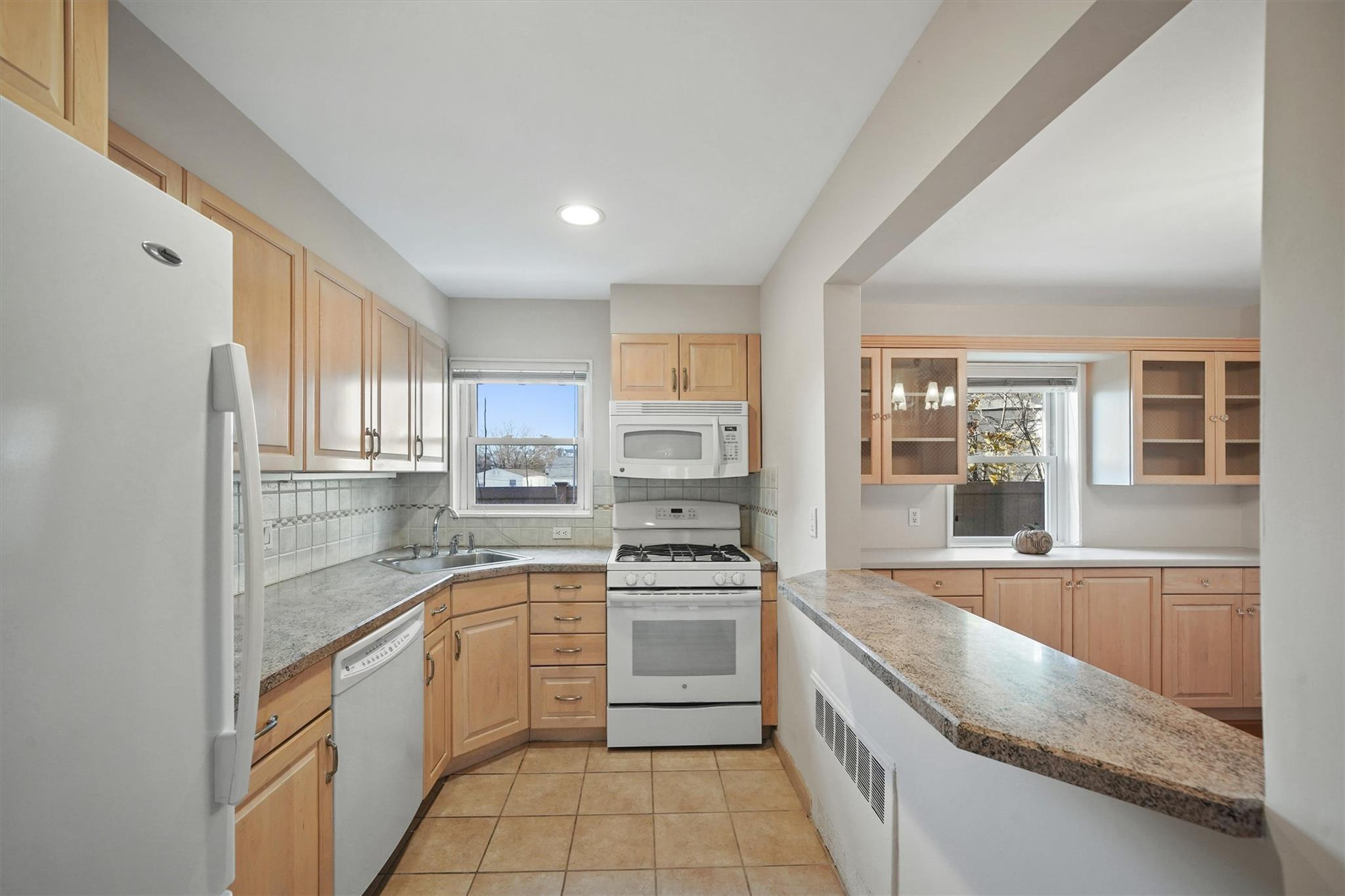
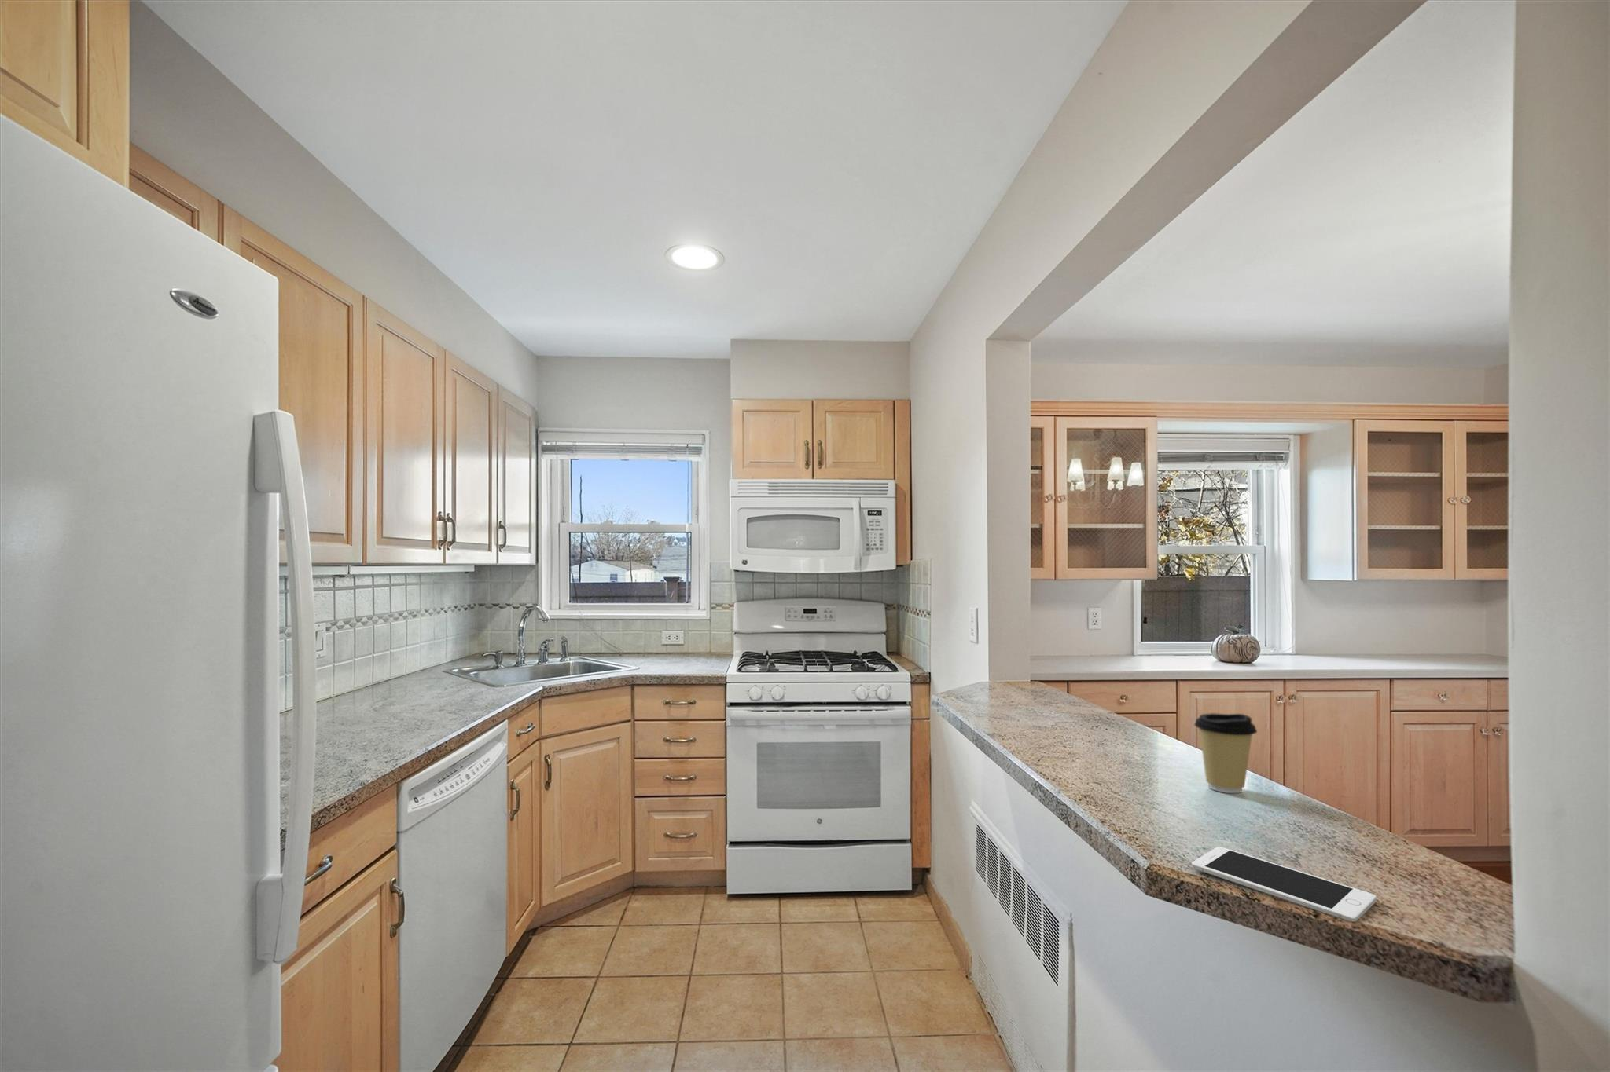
+ cell phone [1191,846,1377,922]
+ coffee cup [1193,712,1258,794]
